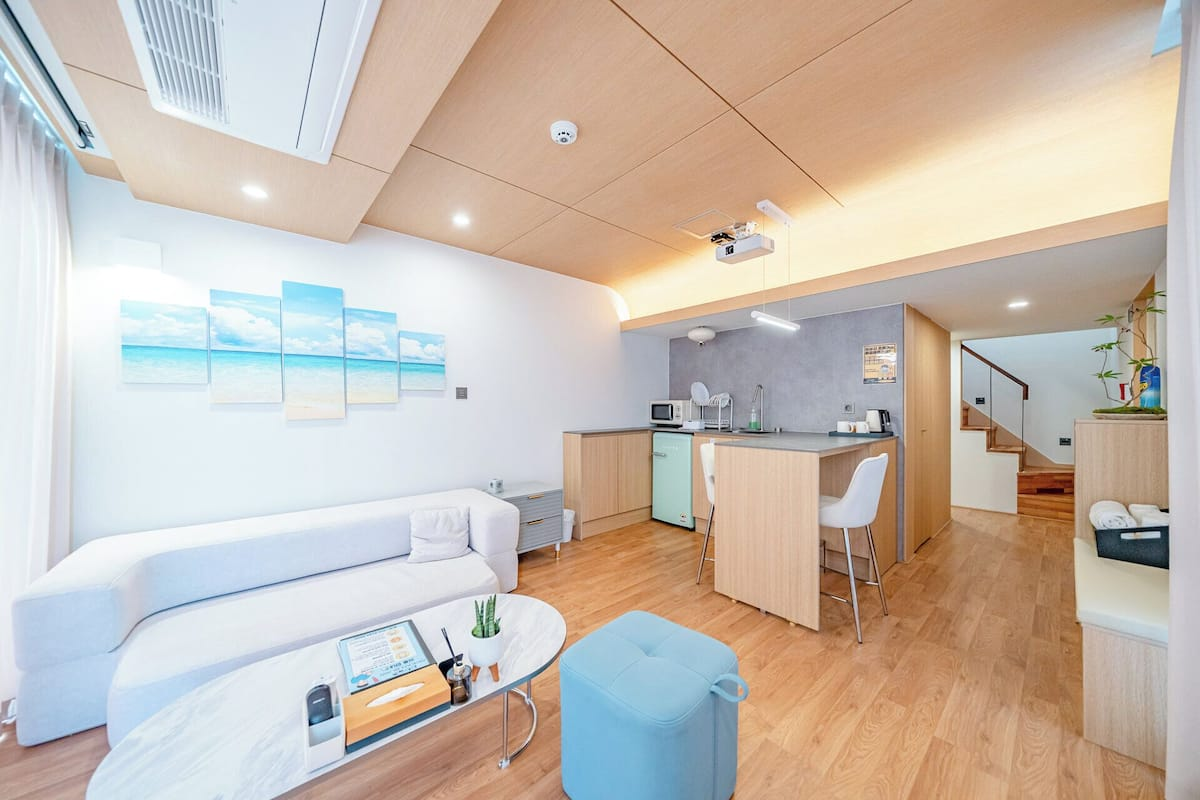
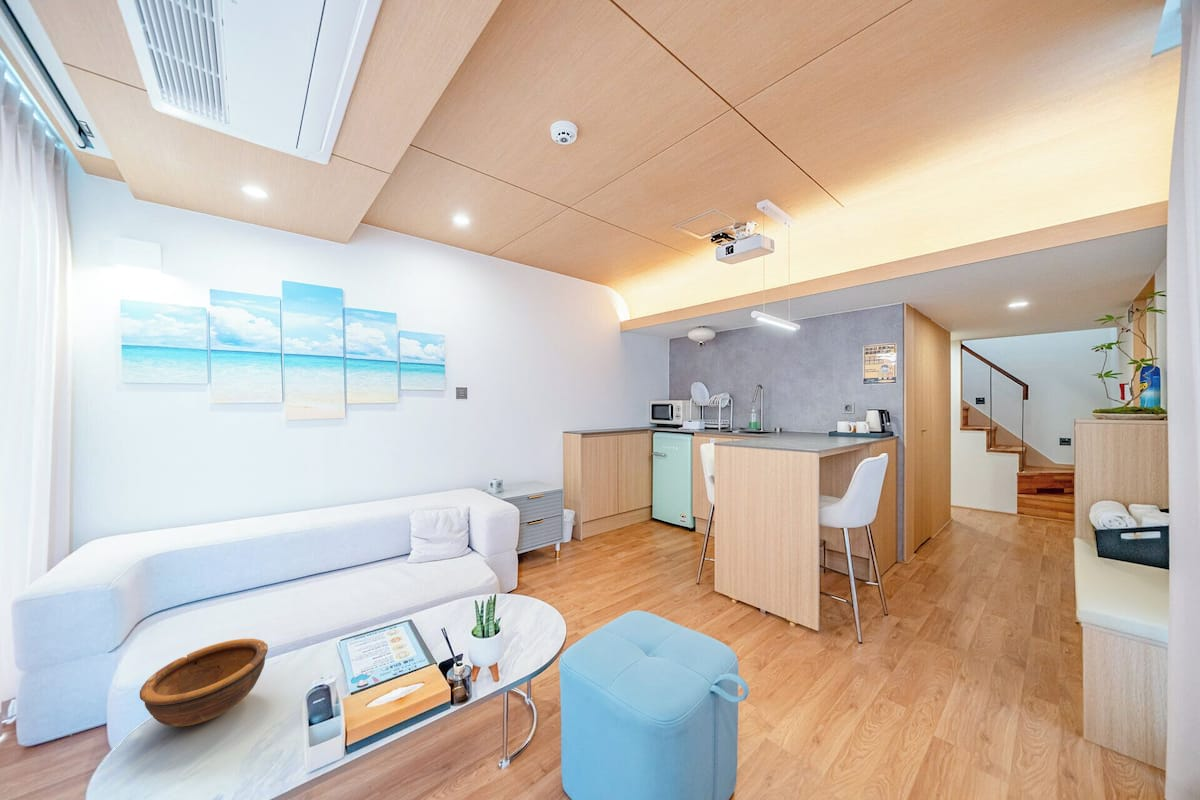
+ bowl [139,638,269,728]
